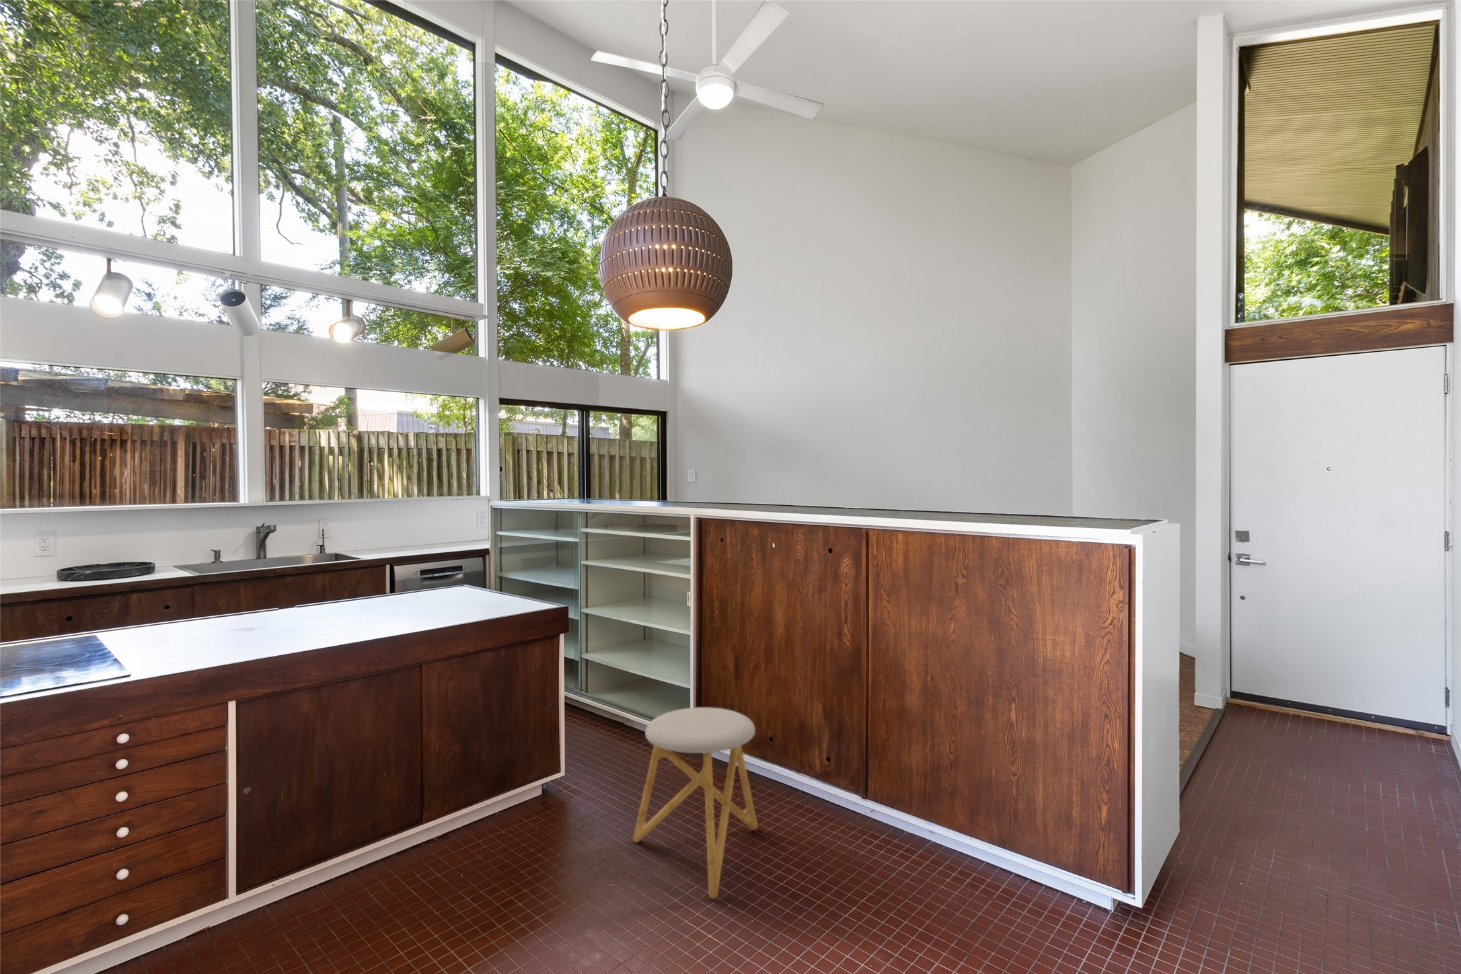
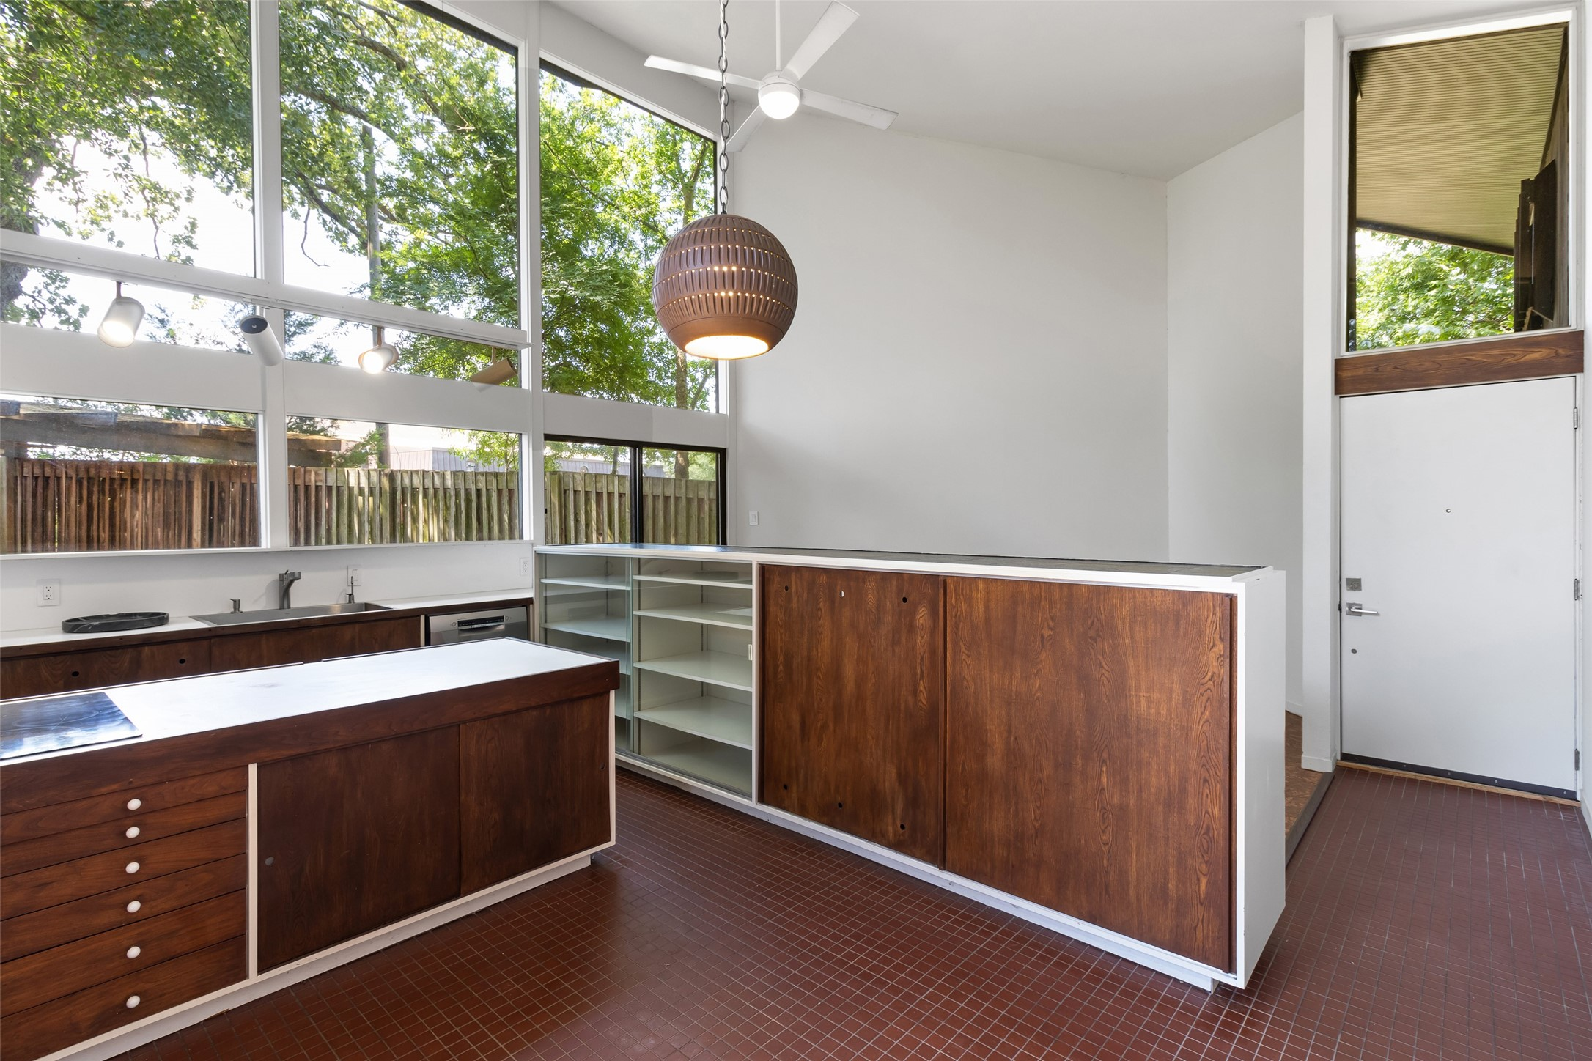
- stool [633,707,758,899]
